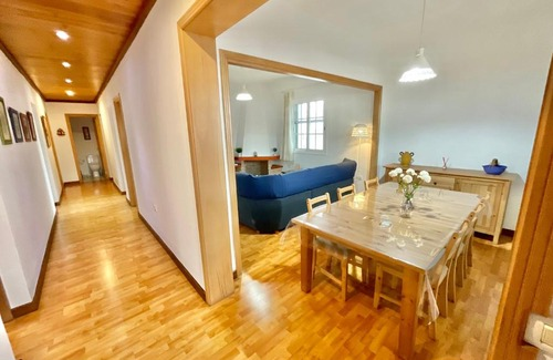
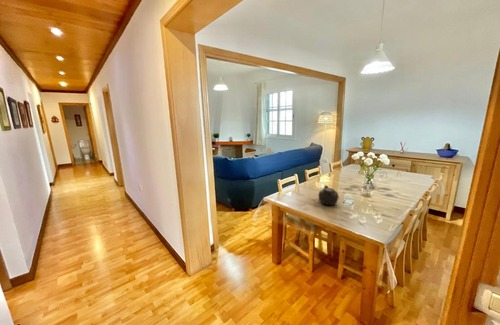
+ teapot [317,184,340,206]
